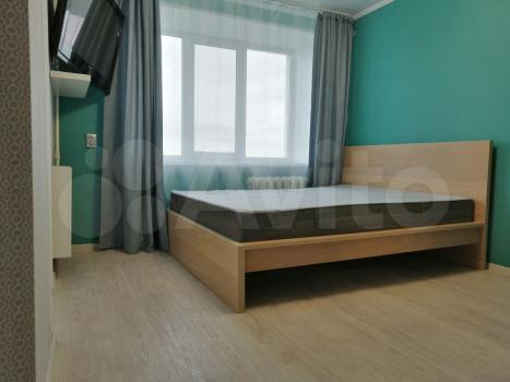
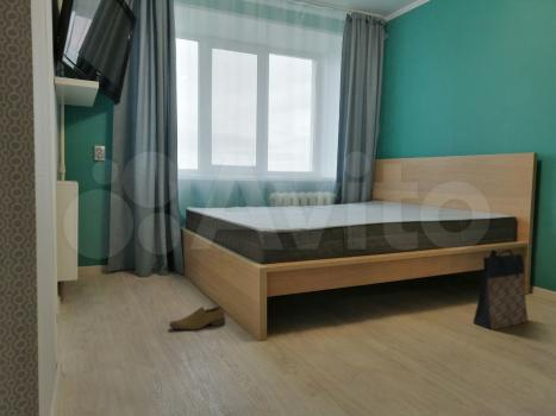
+ shoe [168,304,226,330]
+ bag [471,248,530,332]
